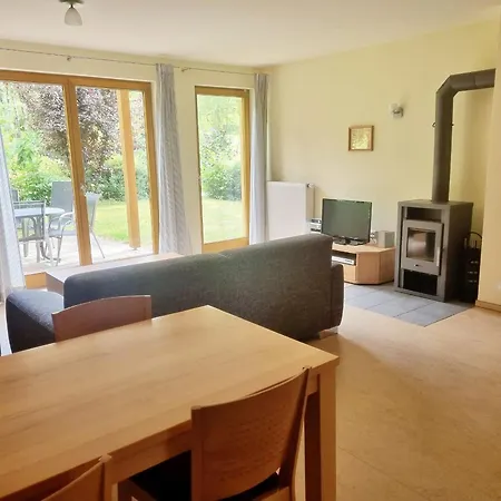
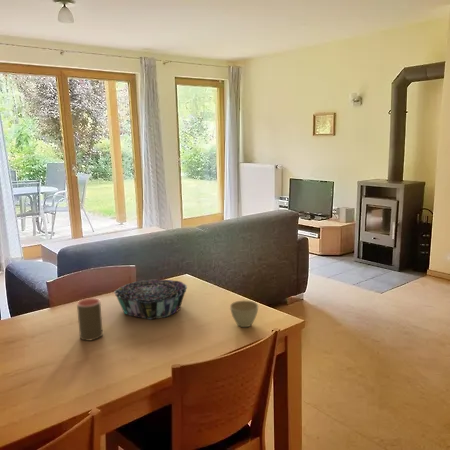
+ cup [76,297,104,342]
+ flower pot [229,299,259,328]
+ decorative bowl [113,279,188,320]
